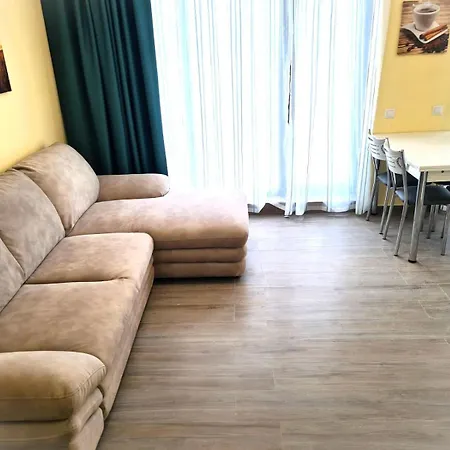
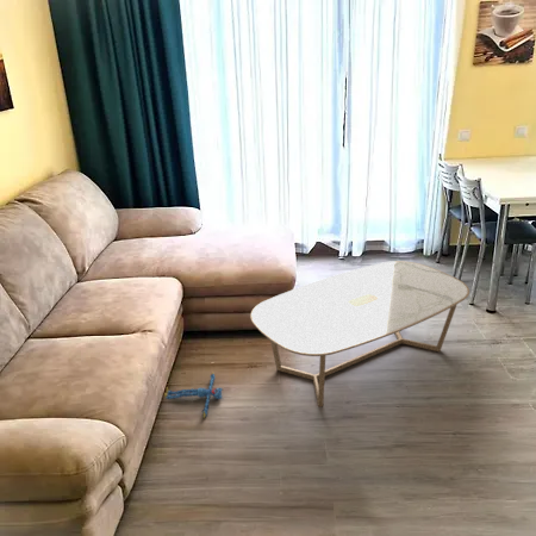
+ plush toy [163,372,224,419]
+ coffee table [249,260,470,407]
